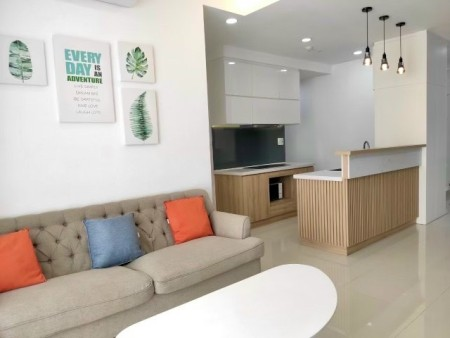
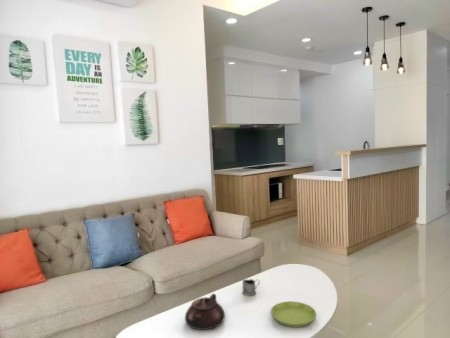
+ saucer [270,301,317,328]
+ tea glass holder [241,278,261,297]
+ teapot [184,293,226,331]
